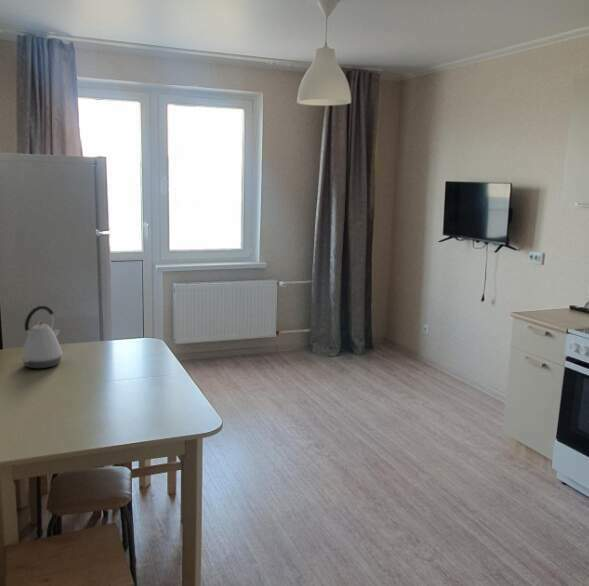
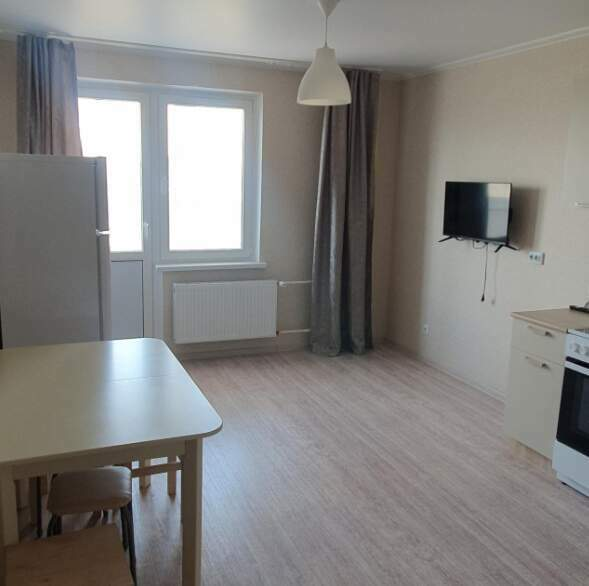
- kettle [20,305,63,369]
